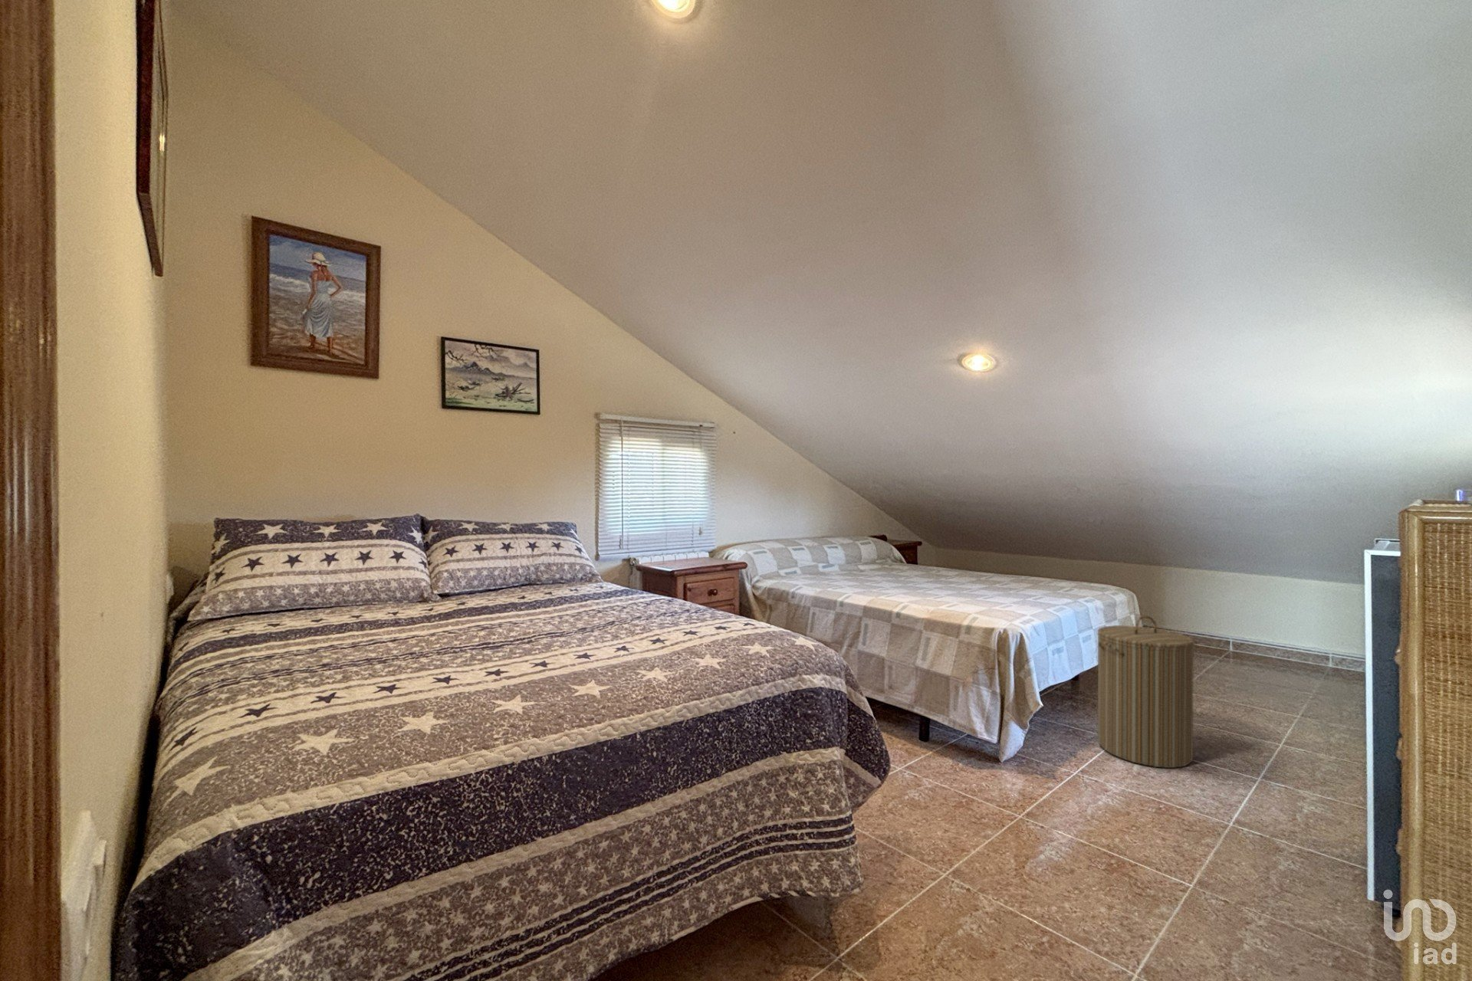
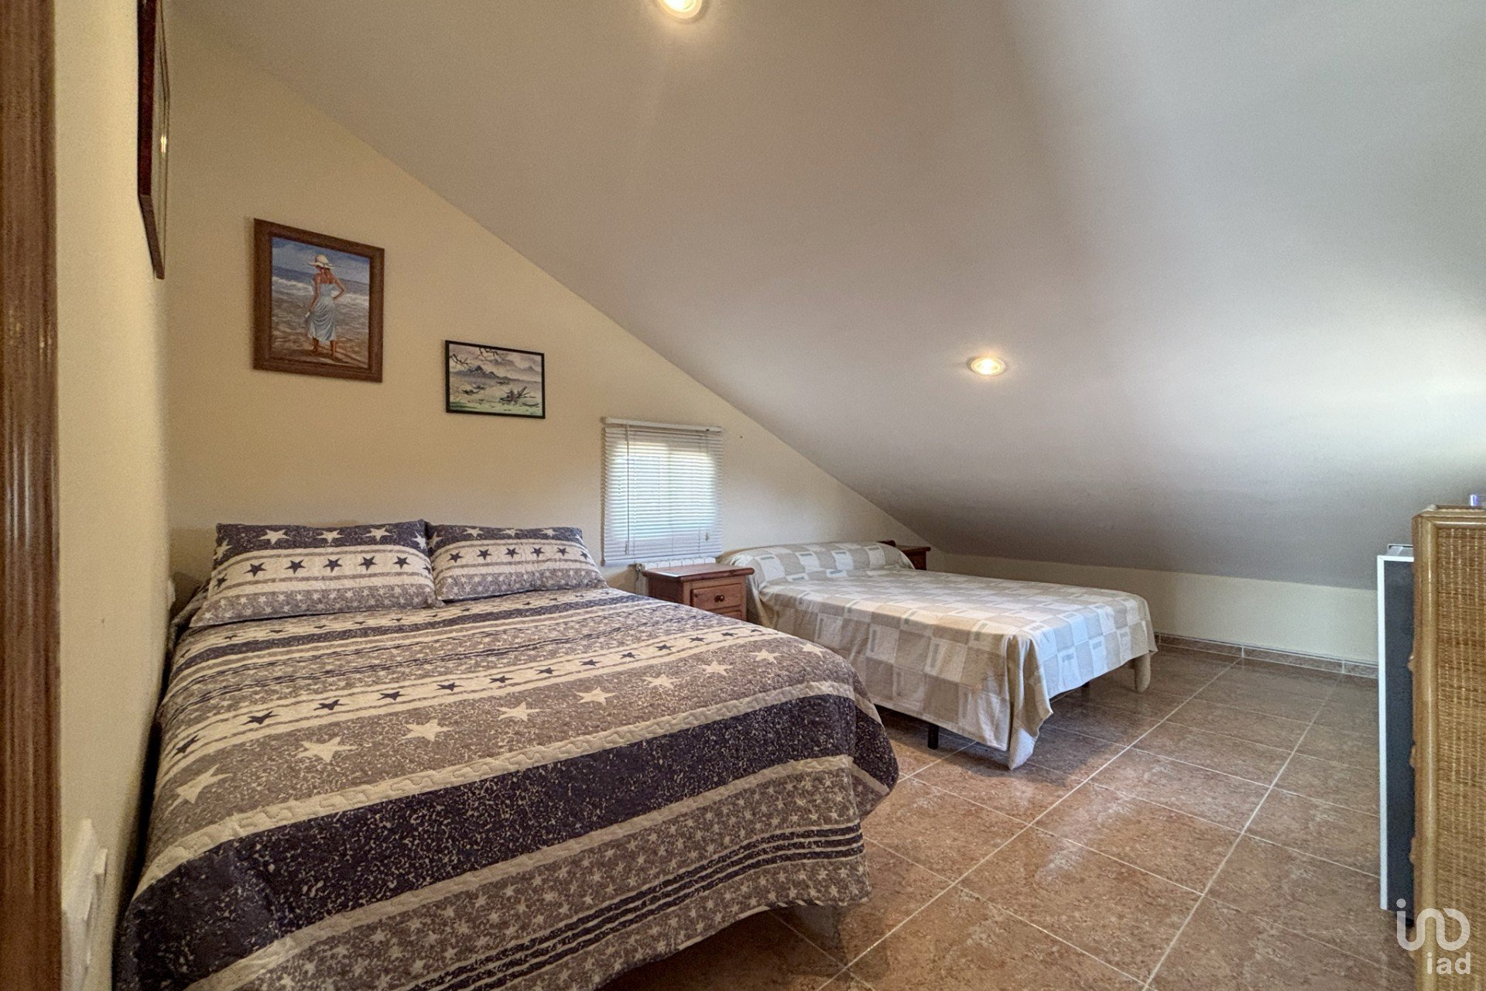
- laundry hamper [1096,614,1195,769]
